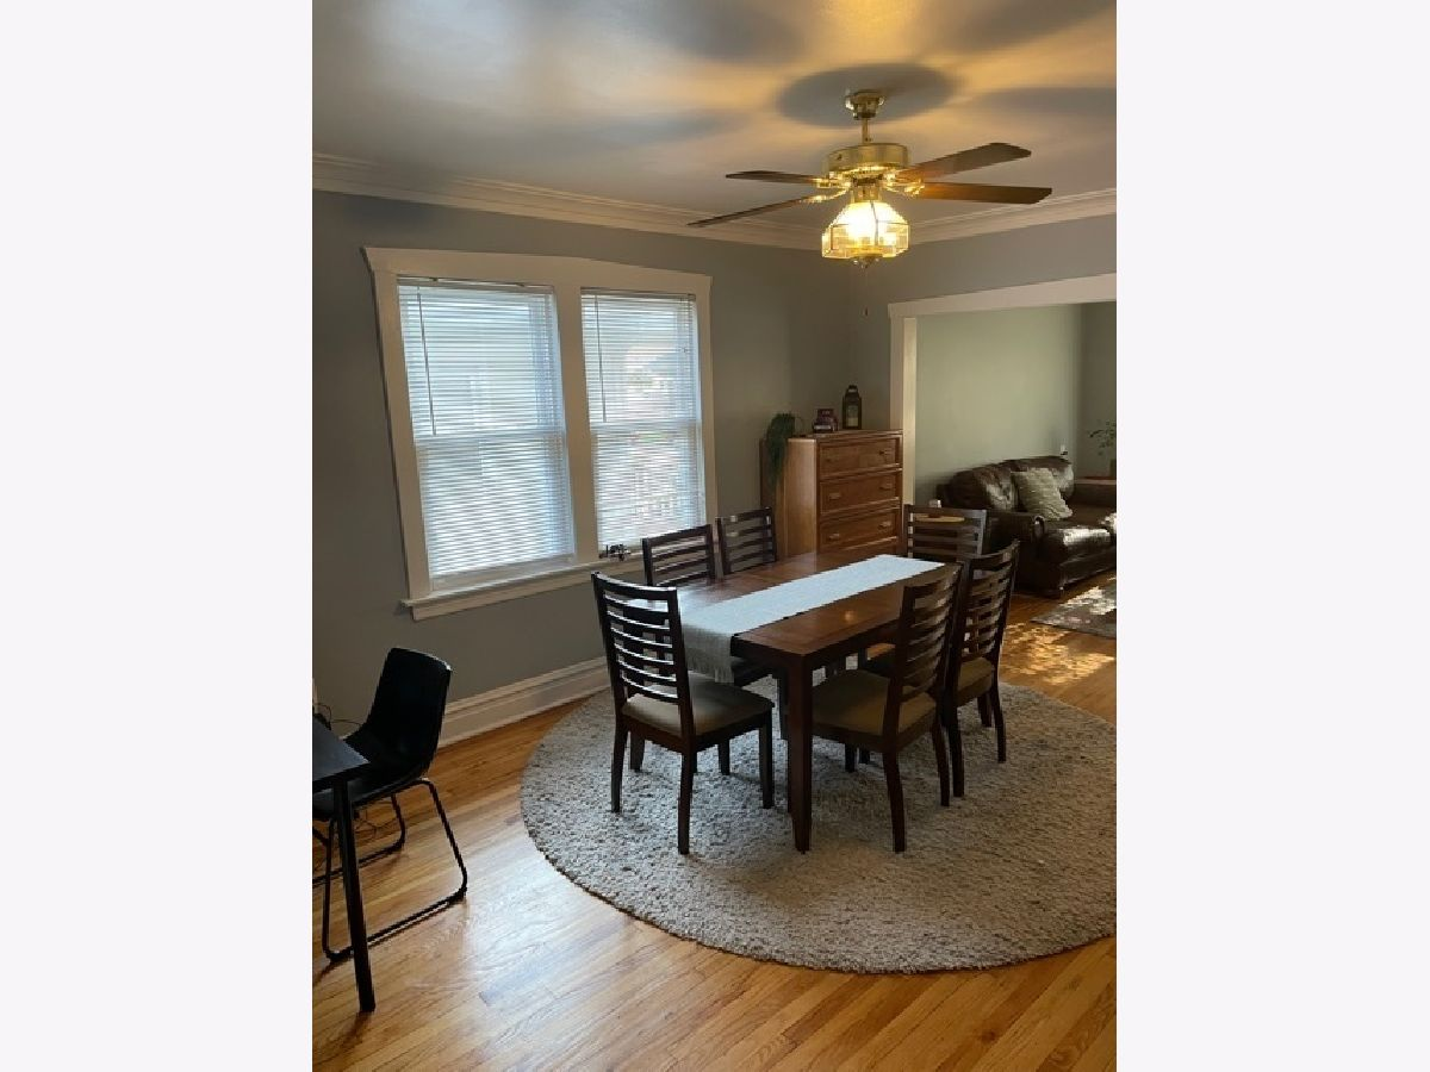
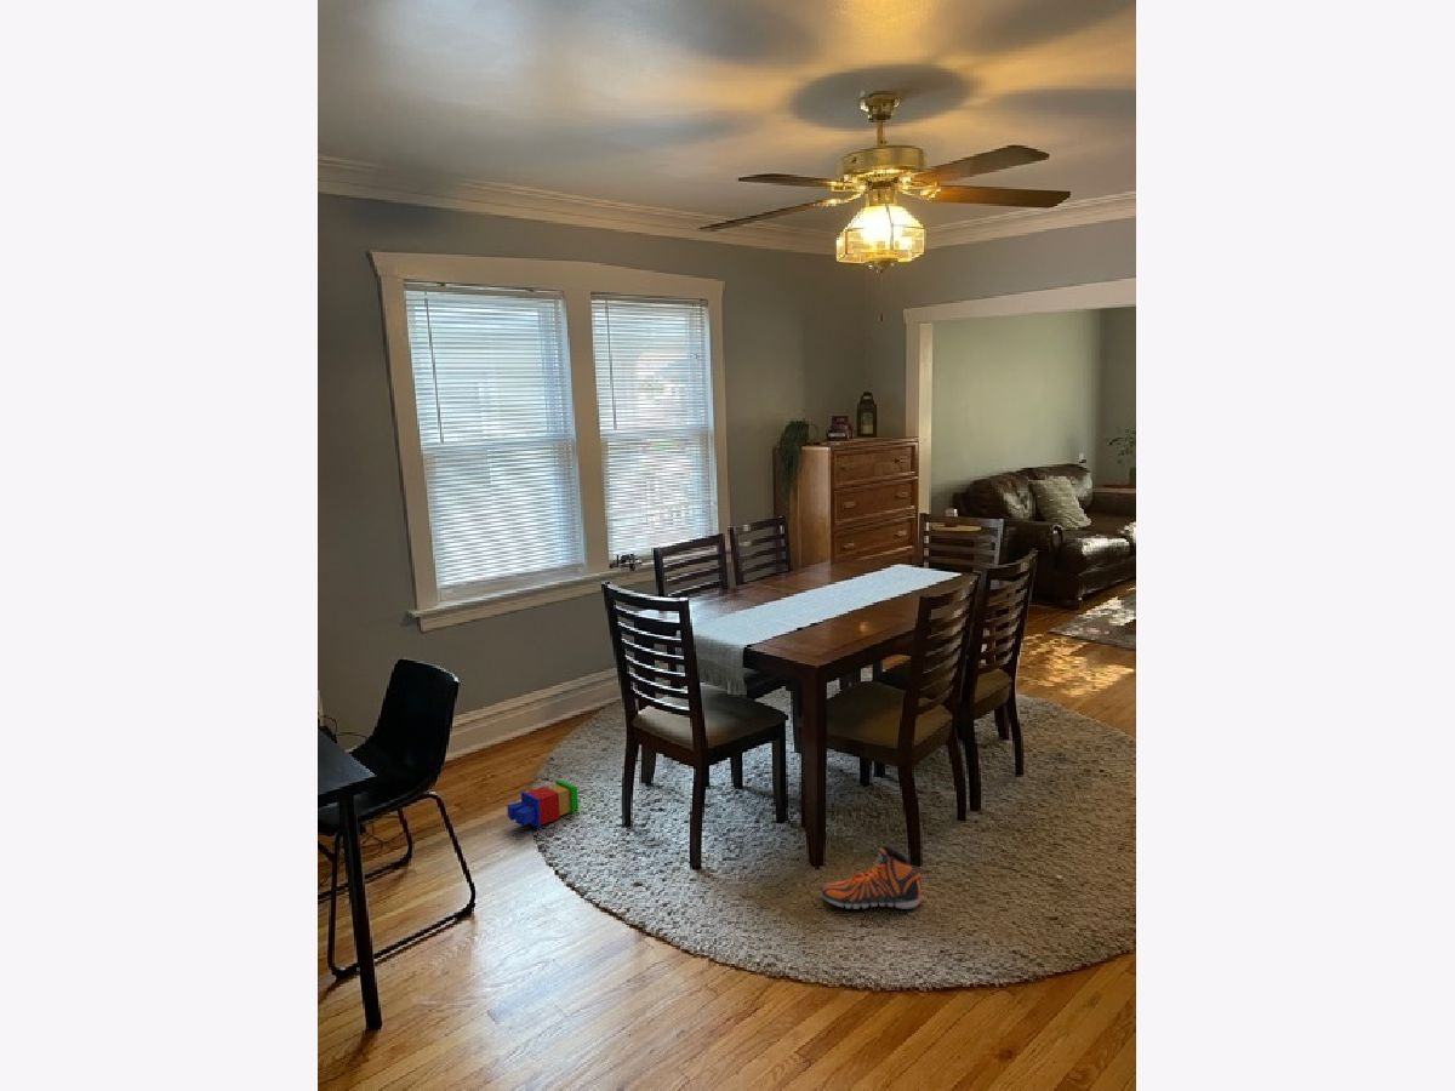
+ stacking toy [506,779,580,829]
+ sneaker [821,845,923,910]
